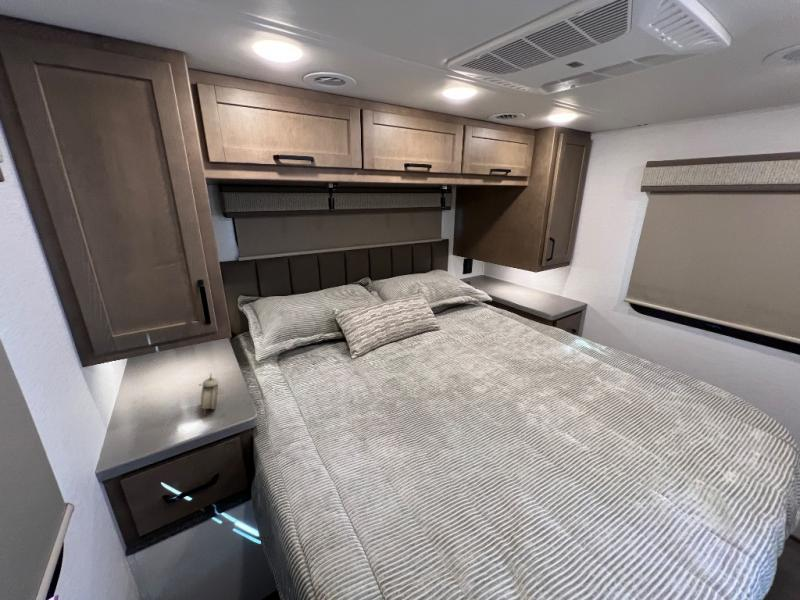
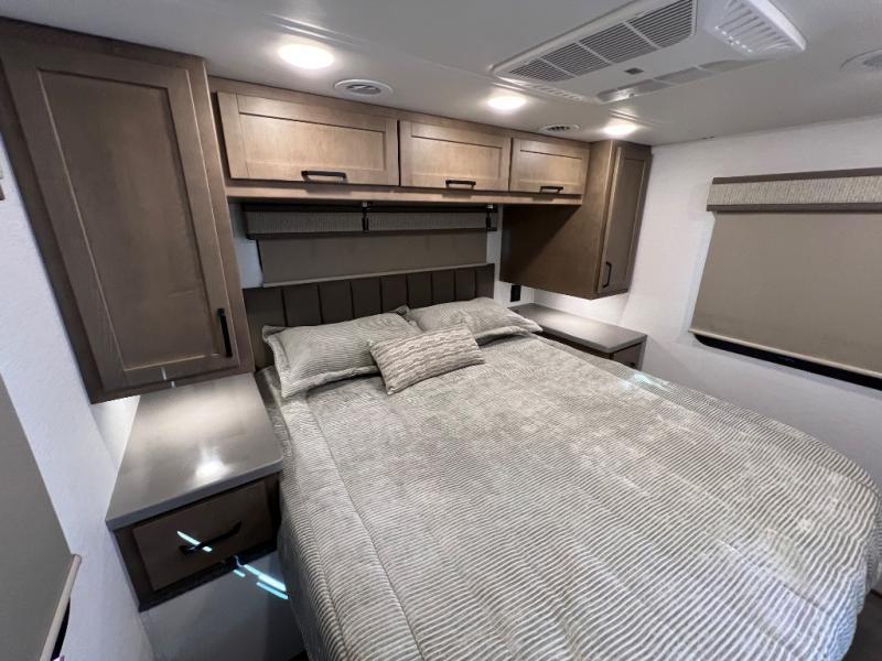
- alarm clock [198,372,219,416]
